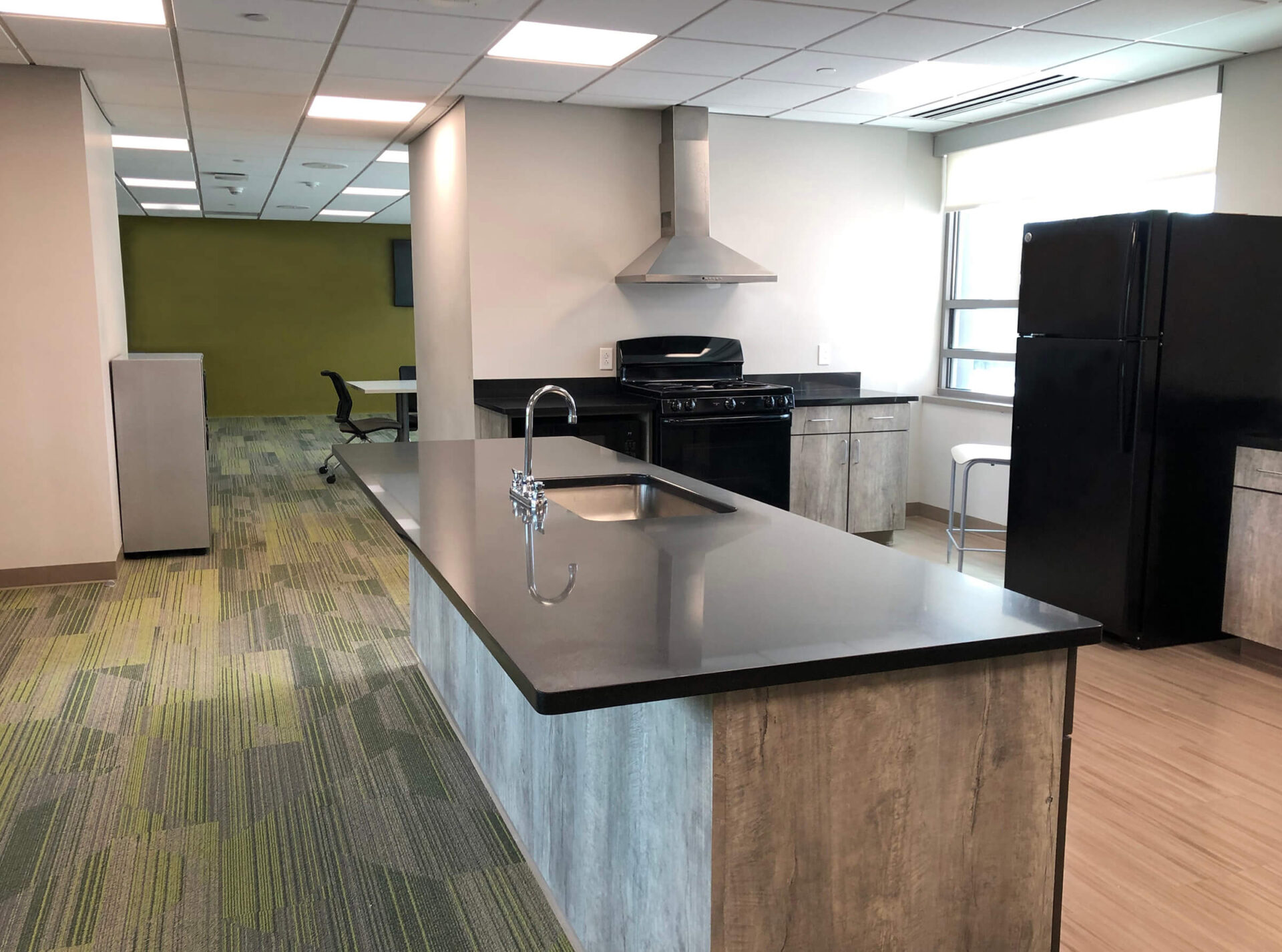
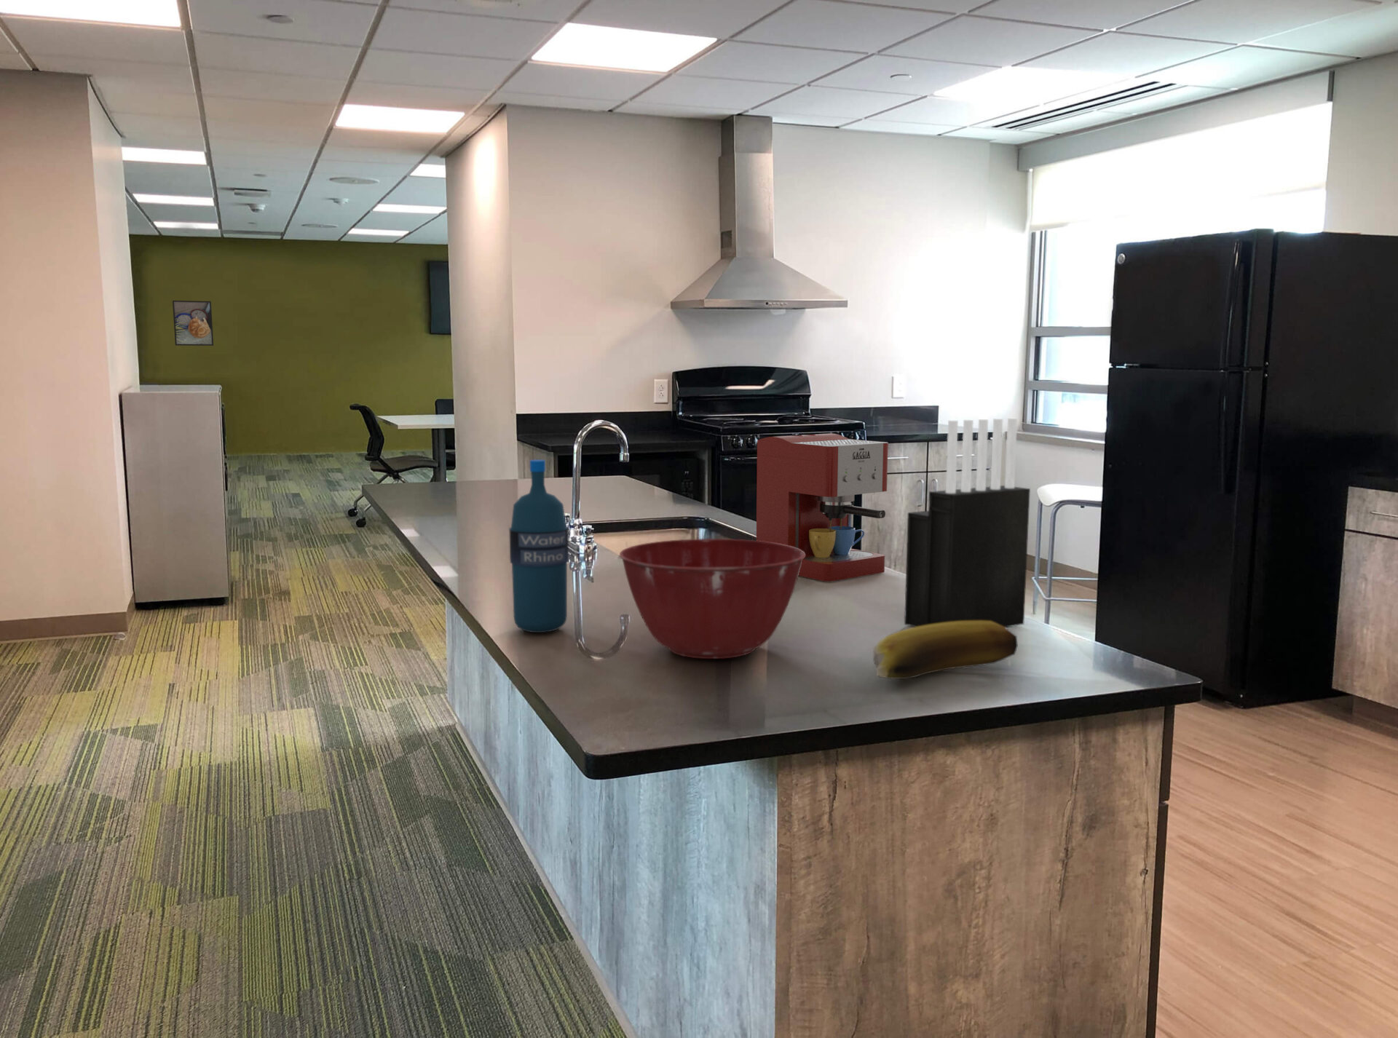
+ mixing bowl [619,538,805,660]
+ banana [872,620,1019,680]
+ coffee maker [756,433,889,582]
+ water bottle [508,459,569,633]
+ knife block [904,418,1031,628]
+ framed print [172,300,214,347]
